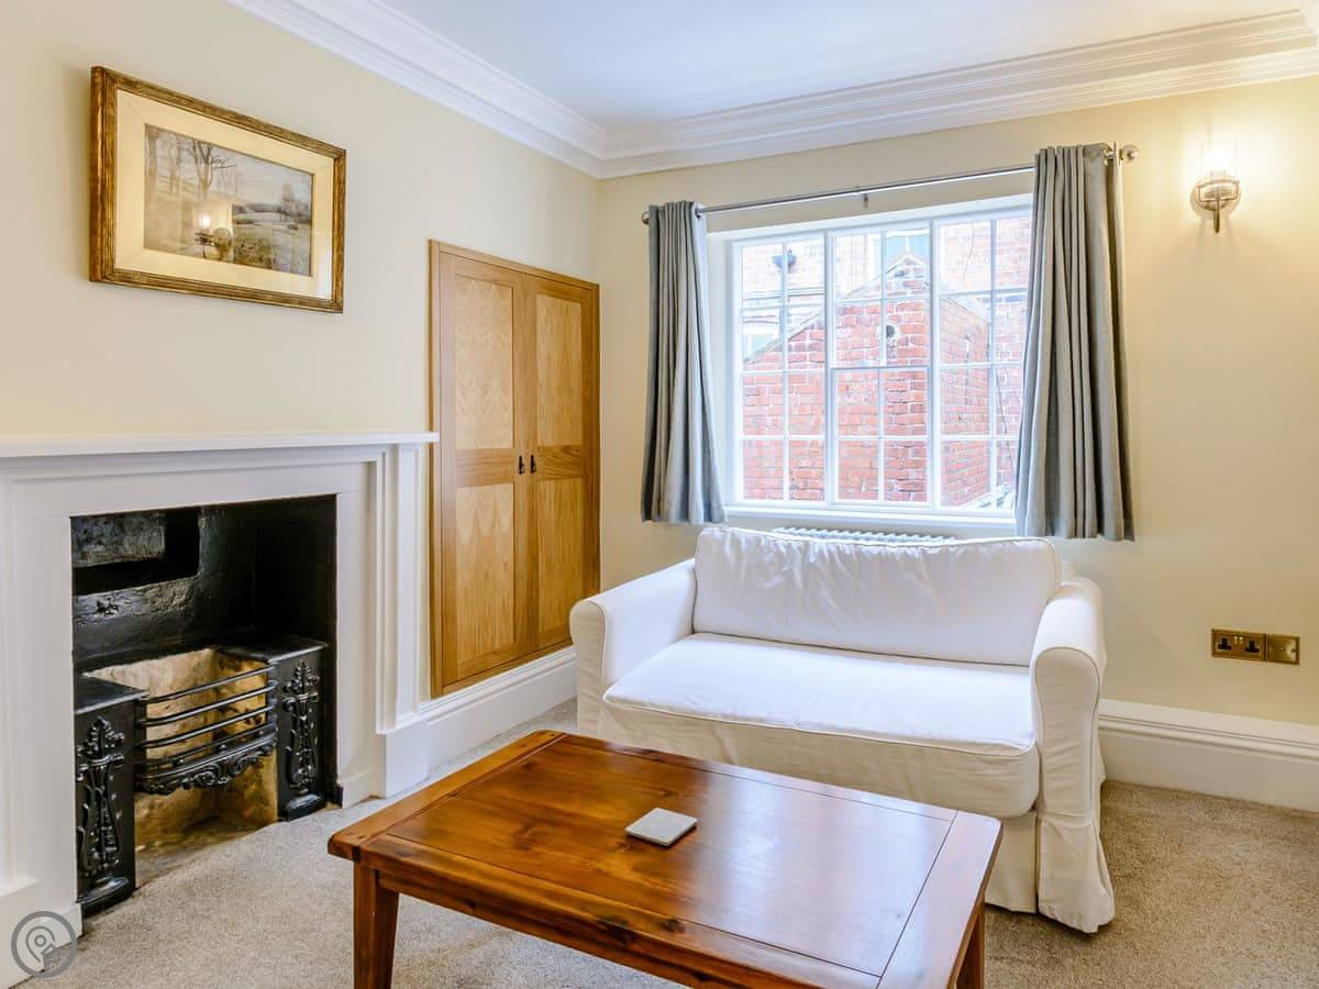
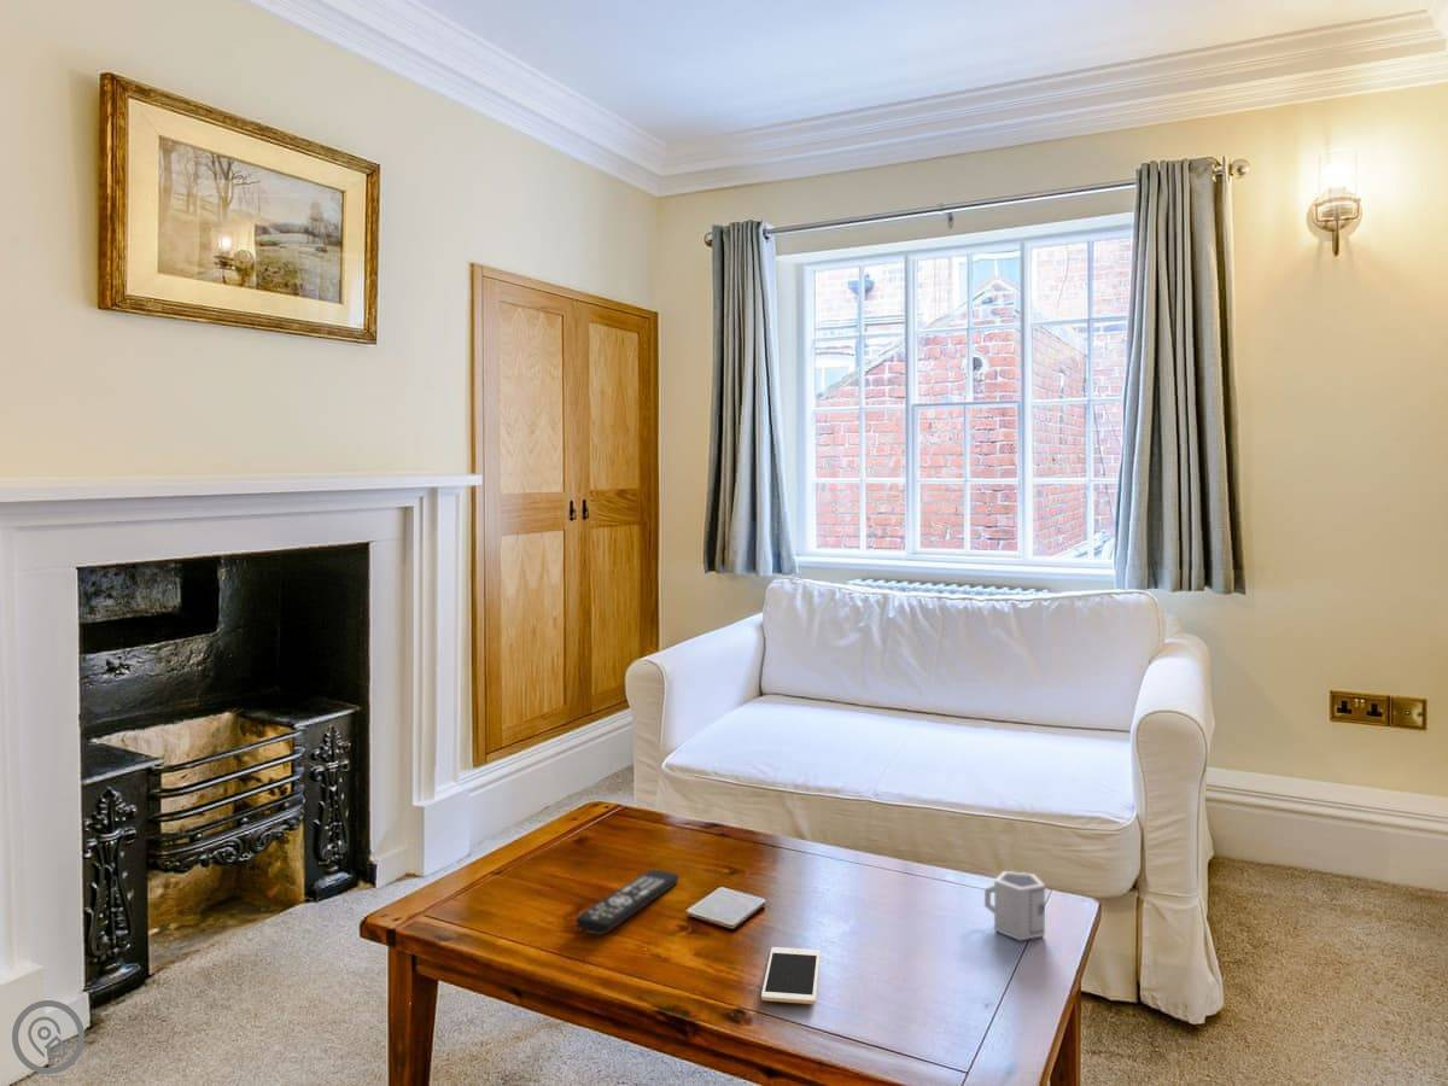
+ cell phone [760,946,822,1005]
+ remote control [574,869,681,935]
+ cup [983,870,1046,942]
